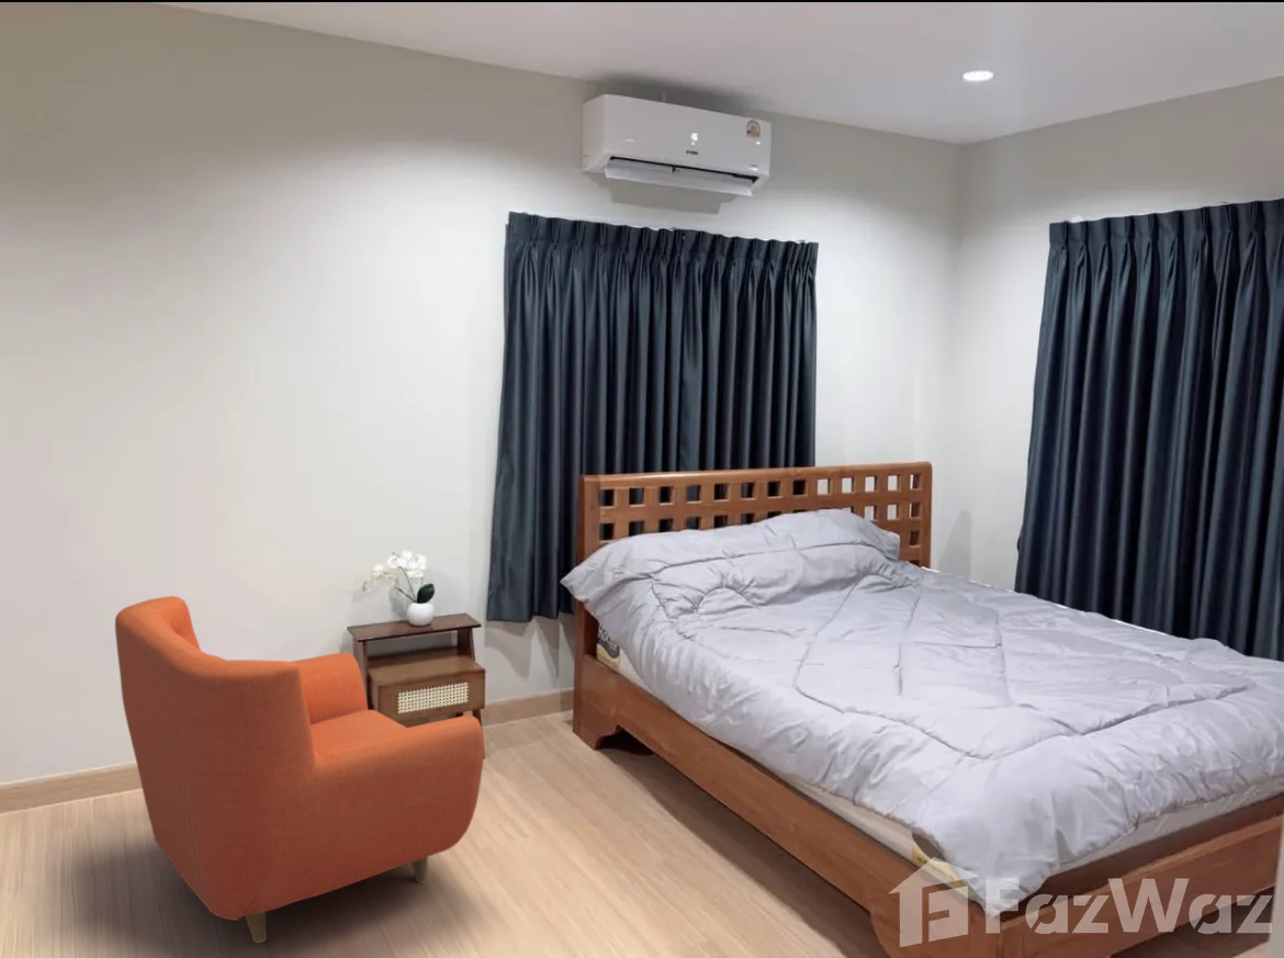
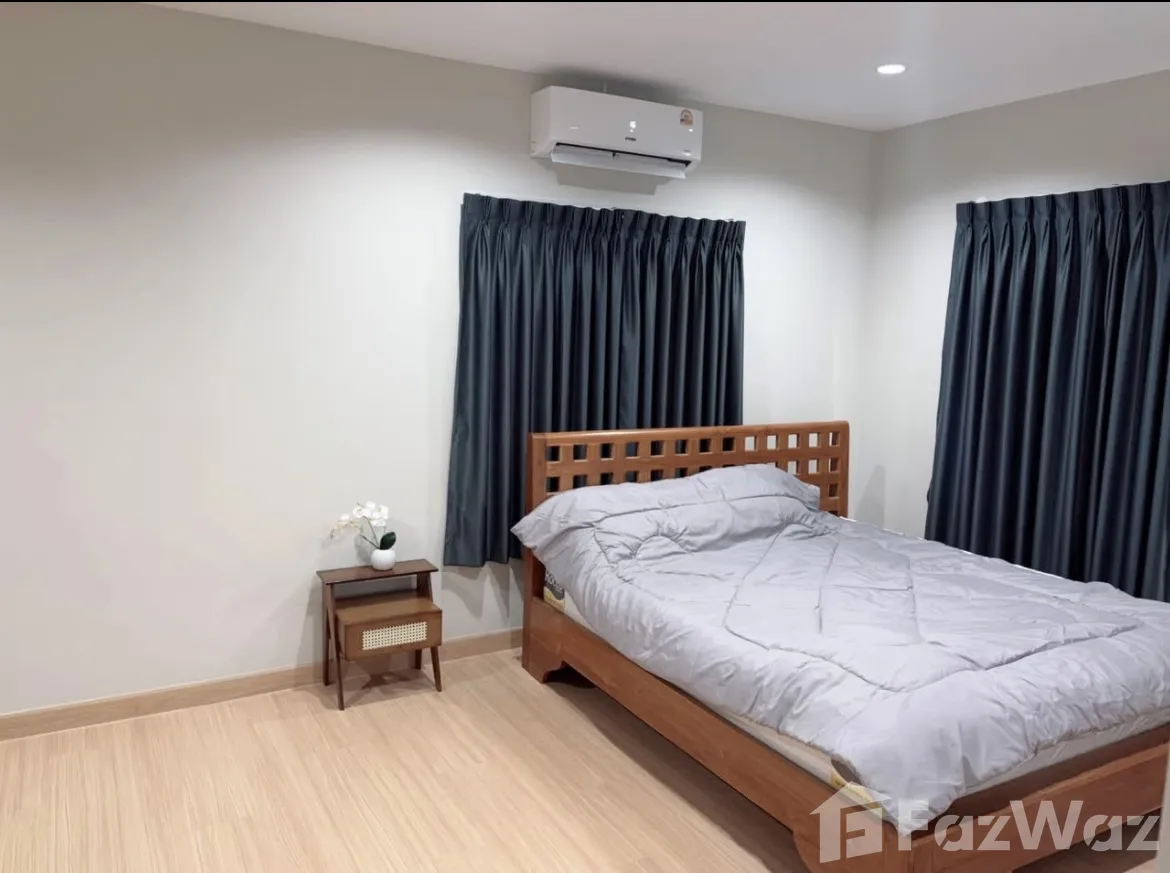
- armchair [114,595,485,945]
